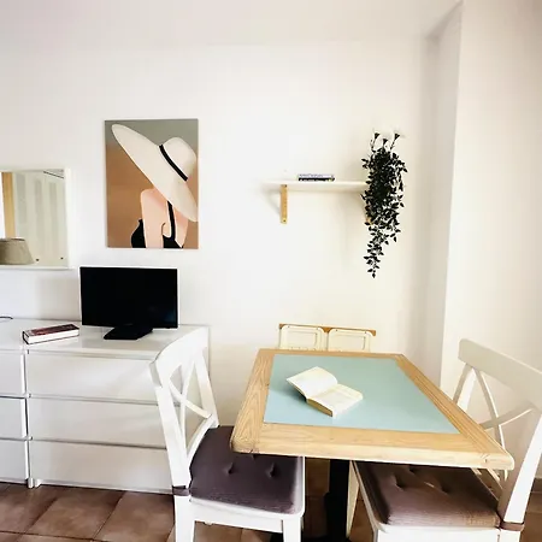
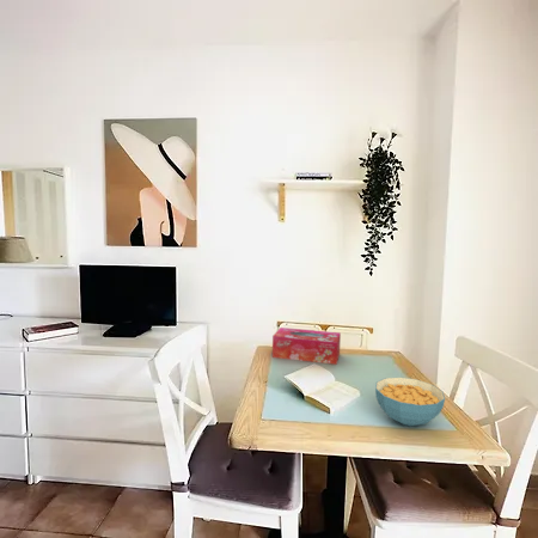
+ cereal bowl [374,377,446,427]
+ tissue box [271,326,342,366]
